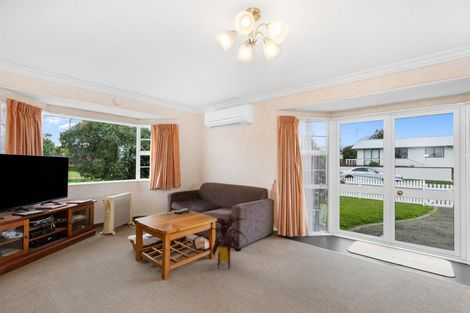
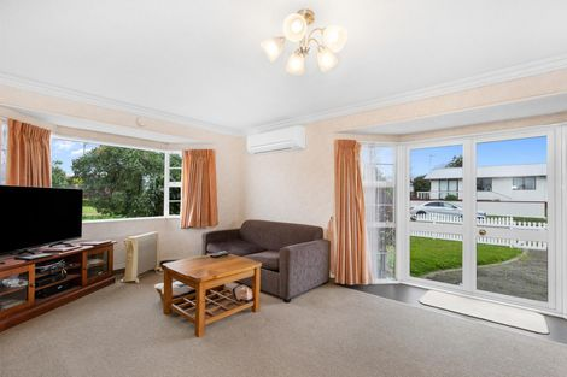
- house plant [201,216,248,270]
